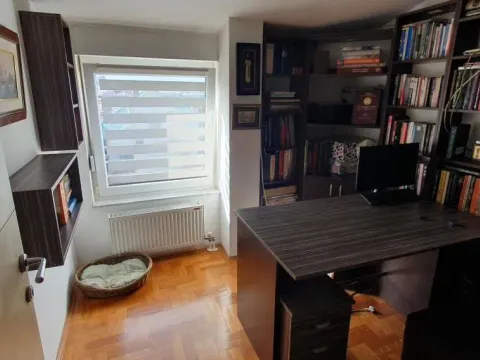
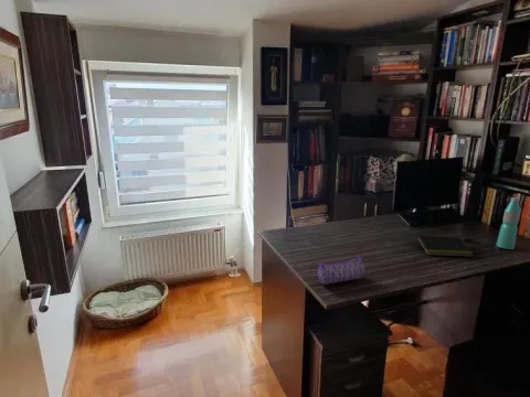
+ notepad [415,235,475,258]
+ water bottle [496,196,521,250]
+ pencil case [316,256,365,286]
